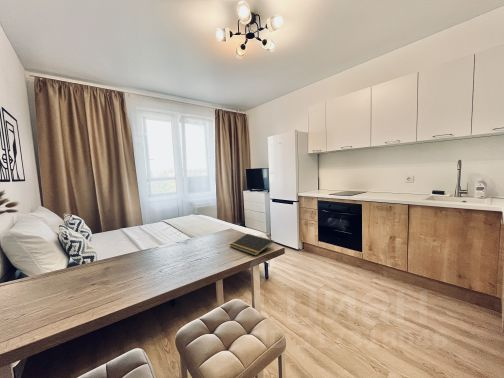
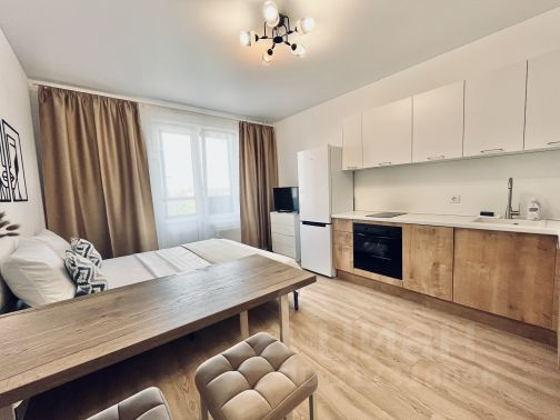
- notepad [229,233,275,257]
